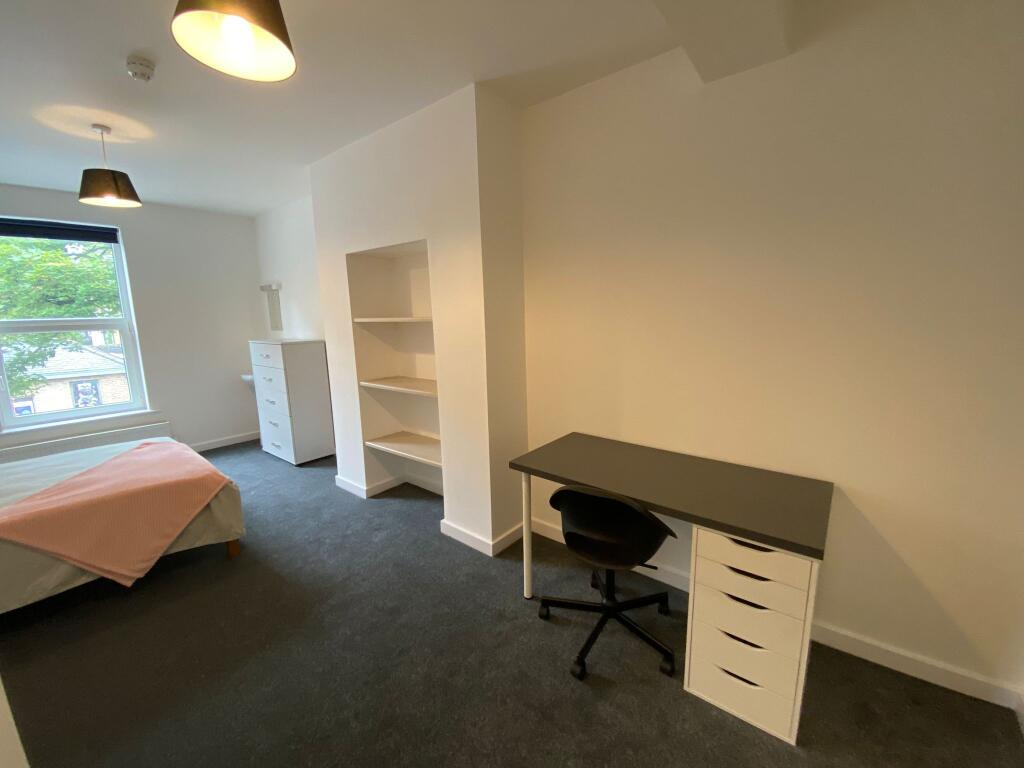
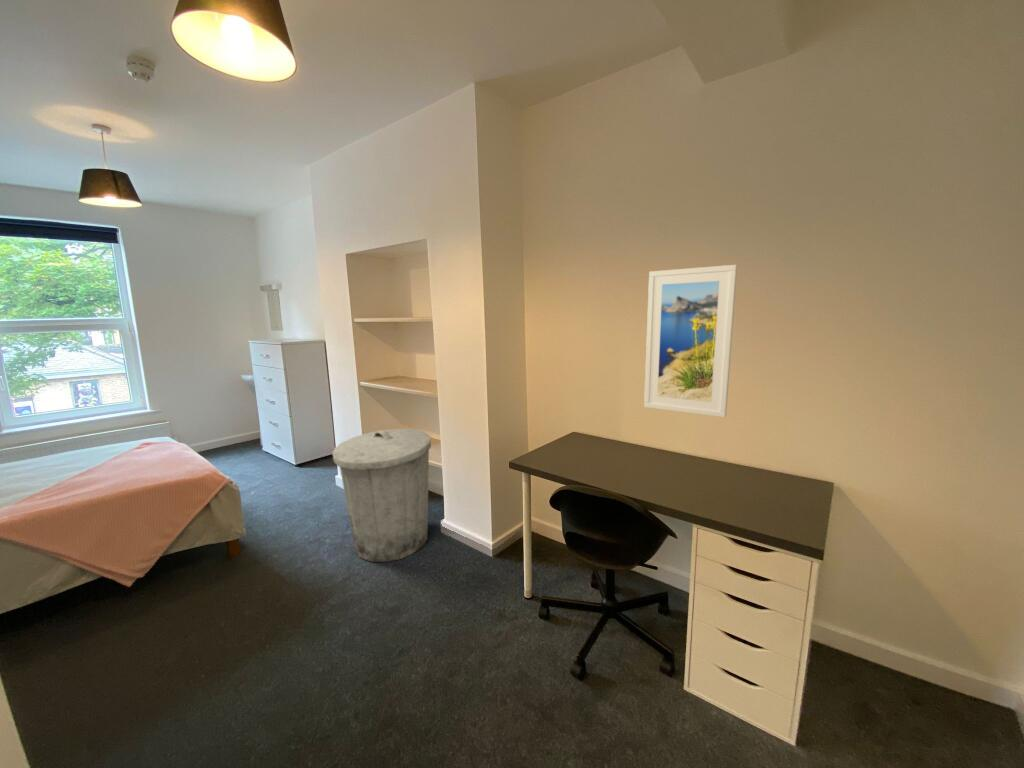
+ trash can [332,428,432,563]
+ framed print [643,264,738,418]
